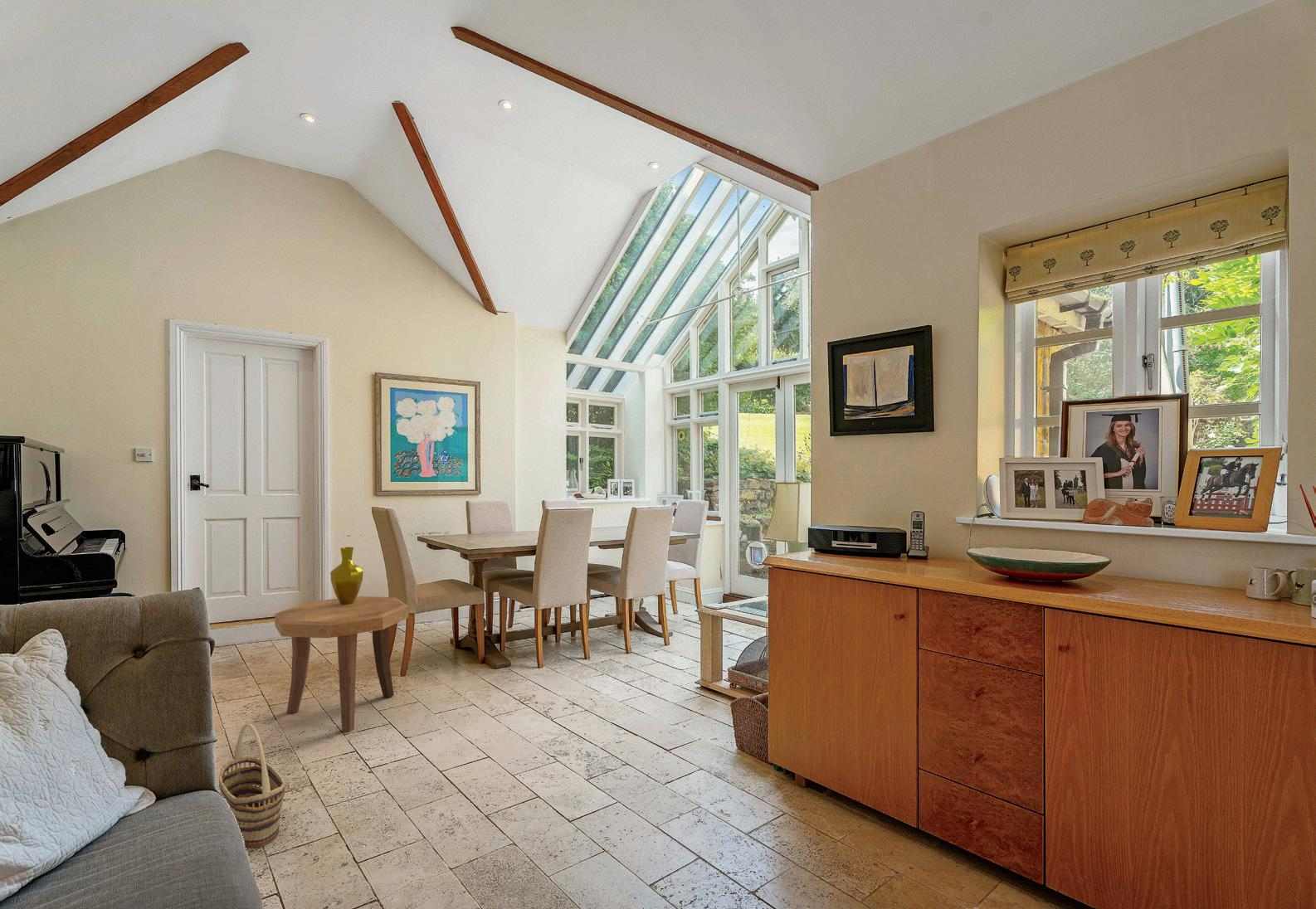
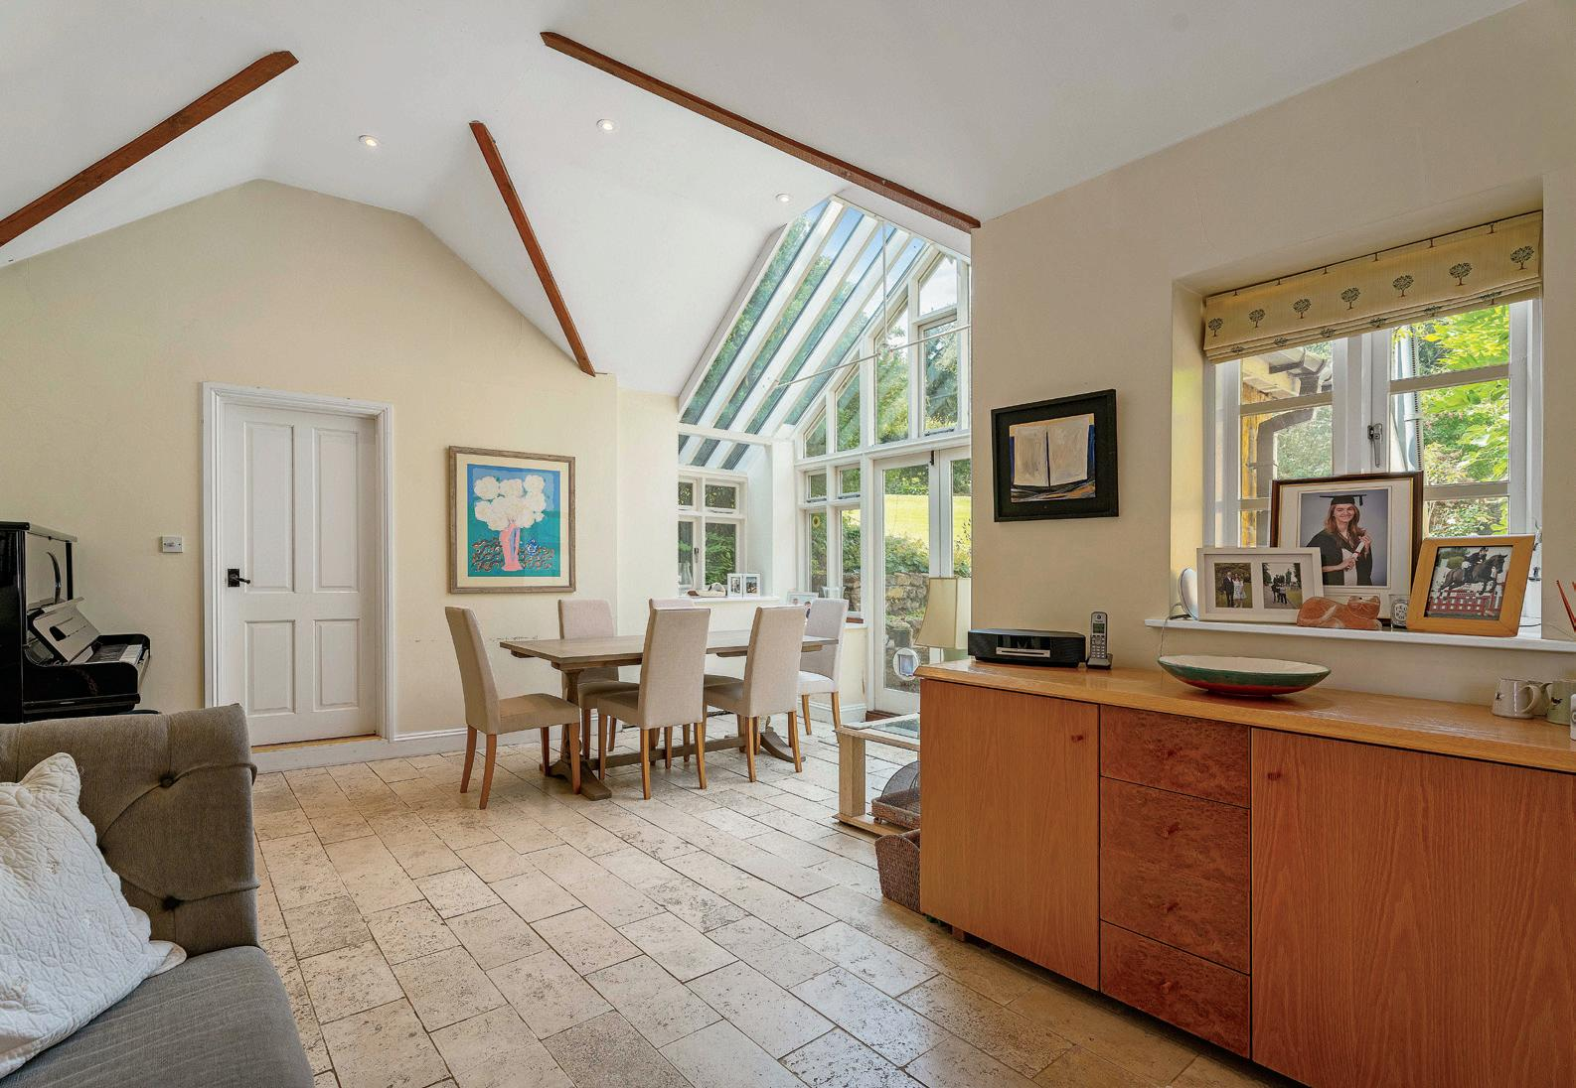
- vase [329,547,364,605]
- basket [218,723,285,849]
- side table [274,595,410,733]
